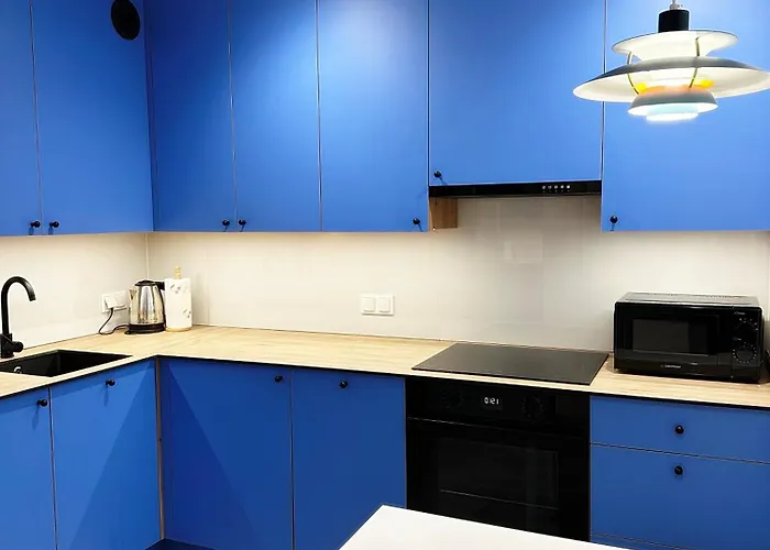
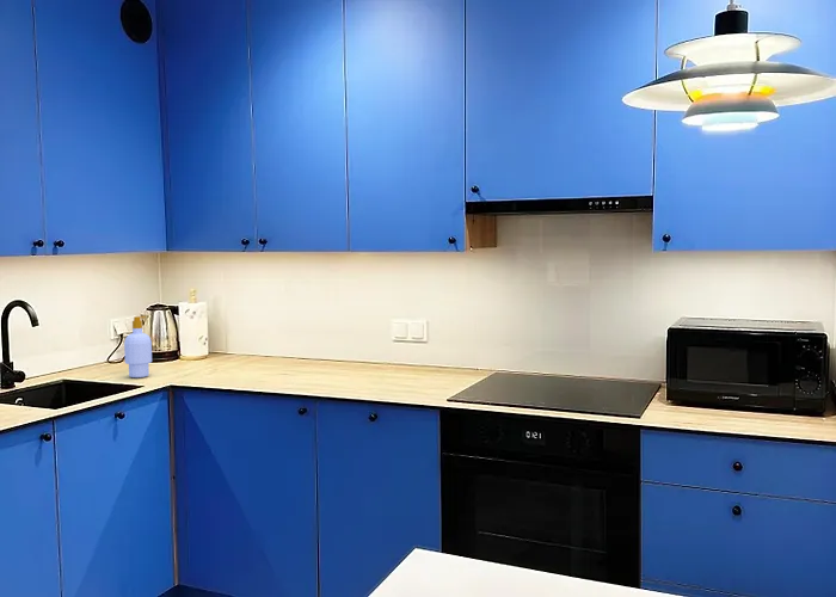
+ soap bottle [123,315,153,378]
